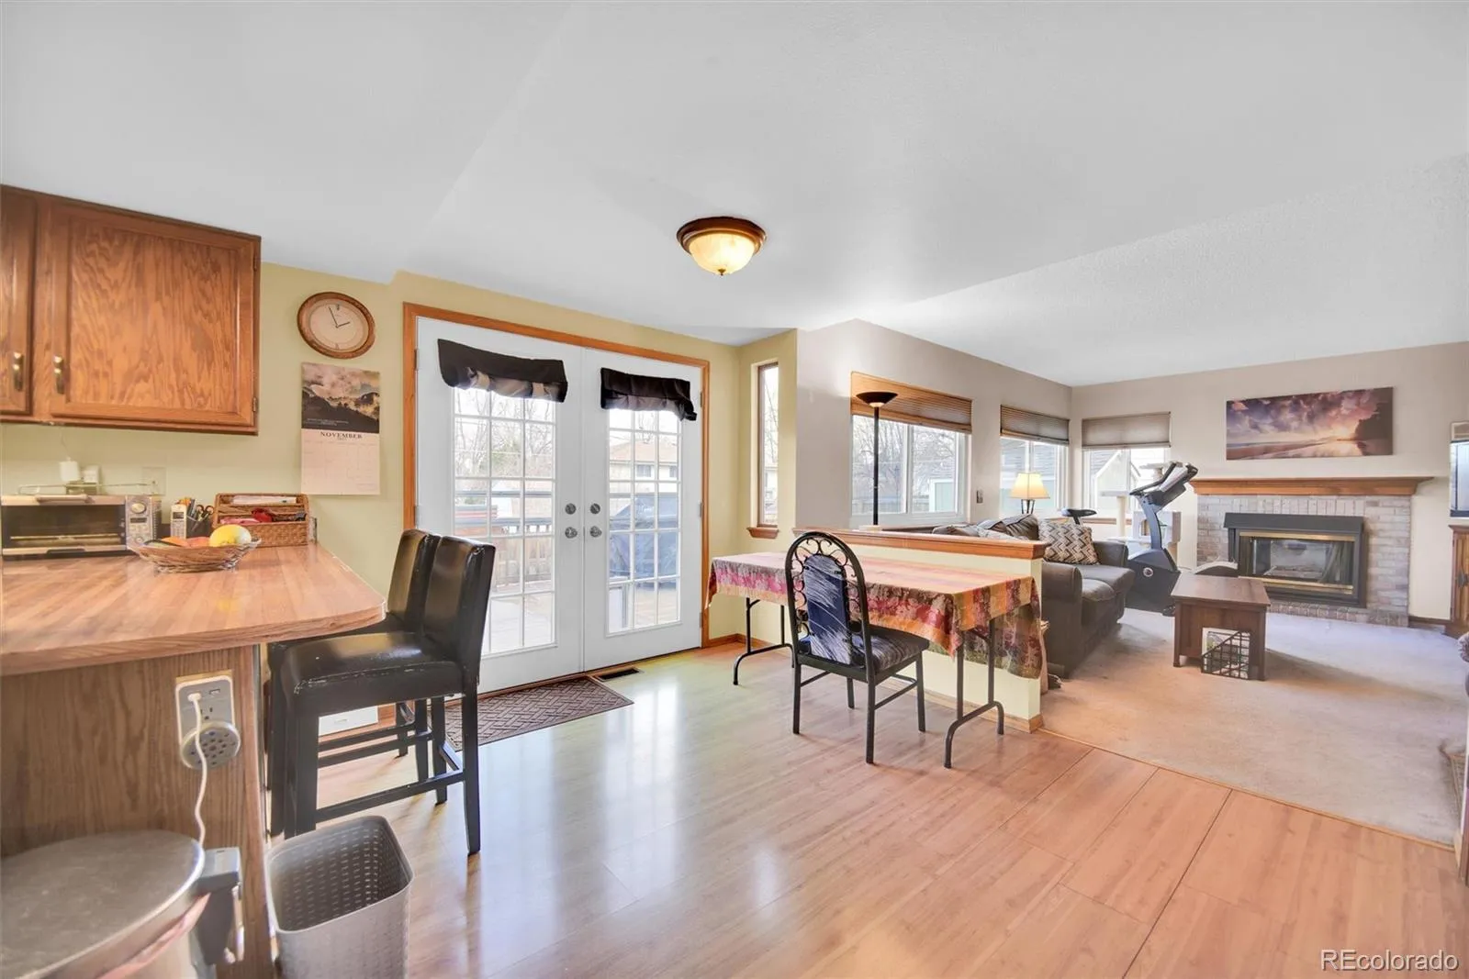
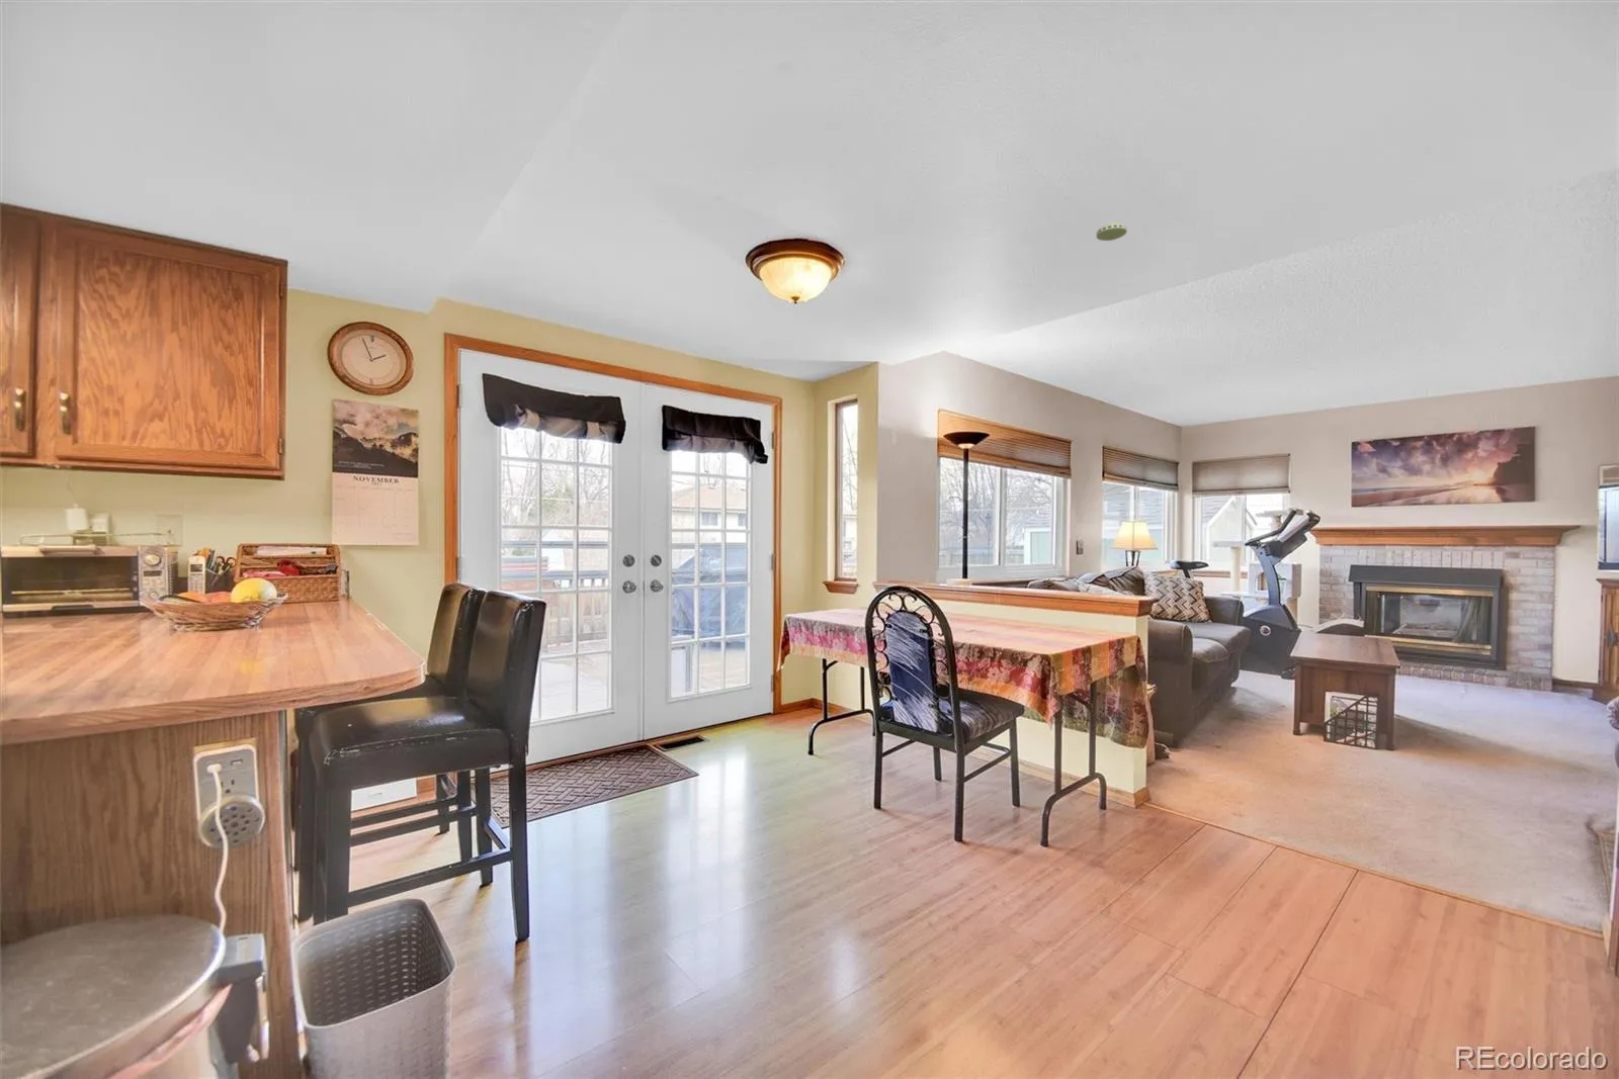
+ smoke detector [1096,222,1129,242]
